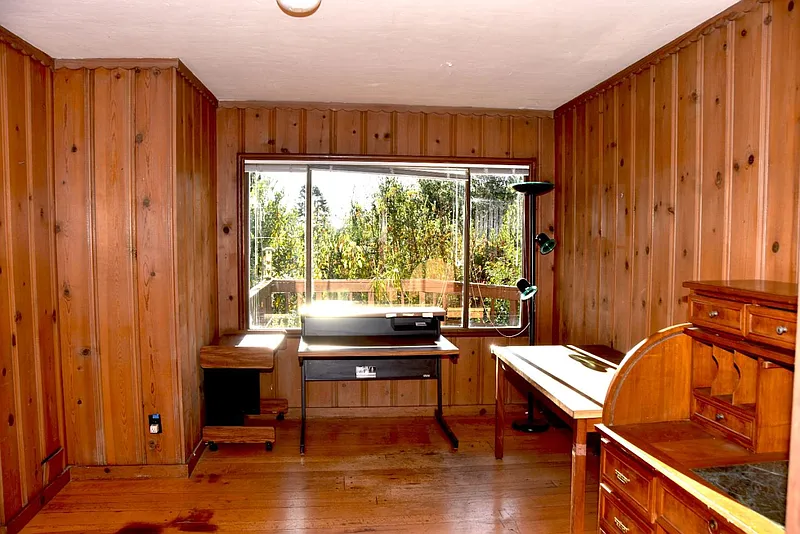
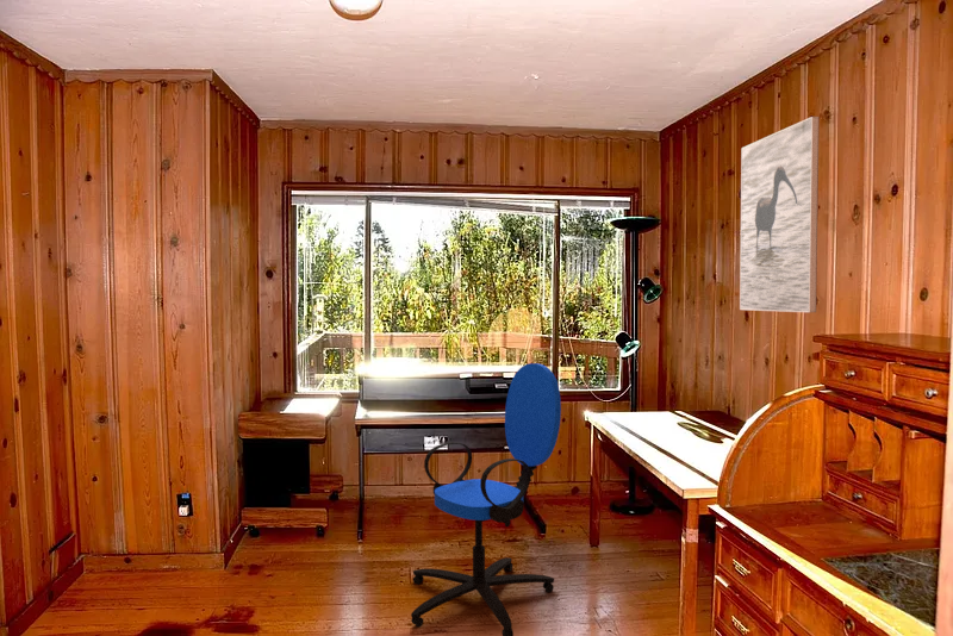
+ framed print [739,116,821,313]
+ office chair [410,362,562,636]
